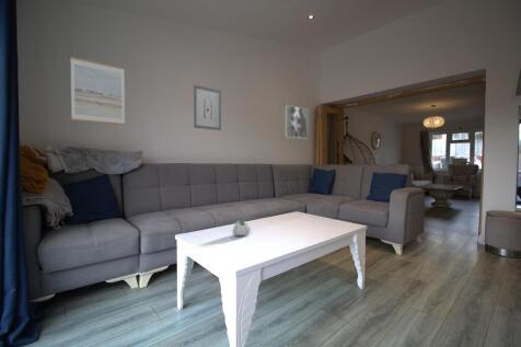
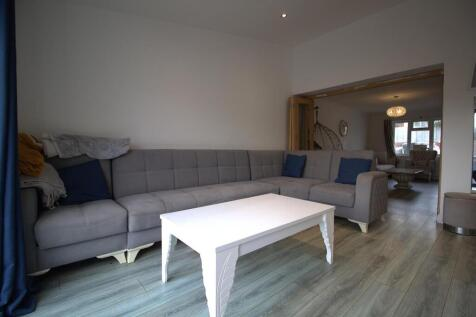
- wall art [70,56,126,126]
- succulent planter [232,218,252,238]
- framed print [285,104,310,140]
- wall art [193,84,222,131]
